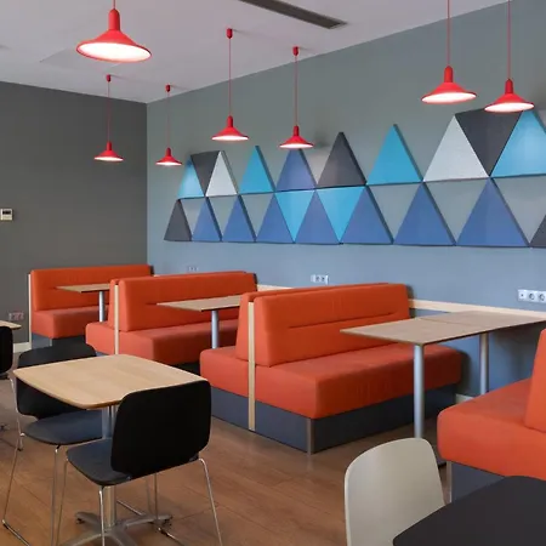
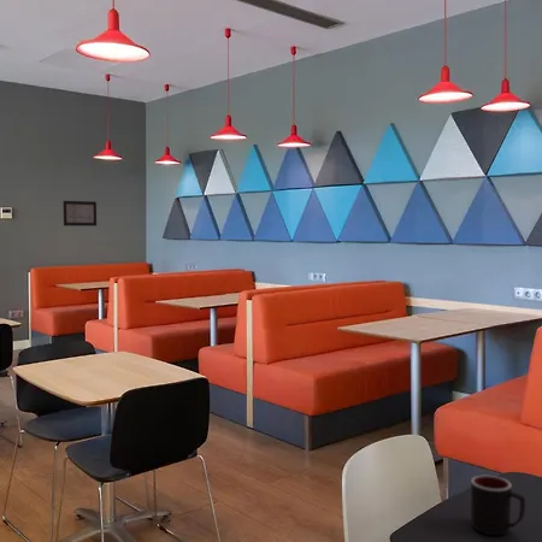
+ mug [470,475,526,536]
+ wall art [63,200,98,228]
